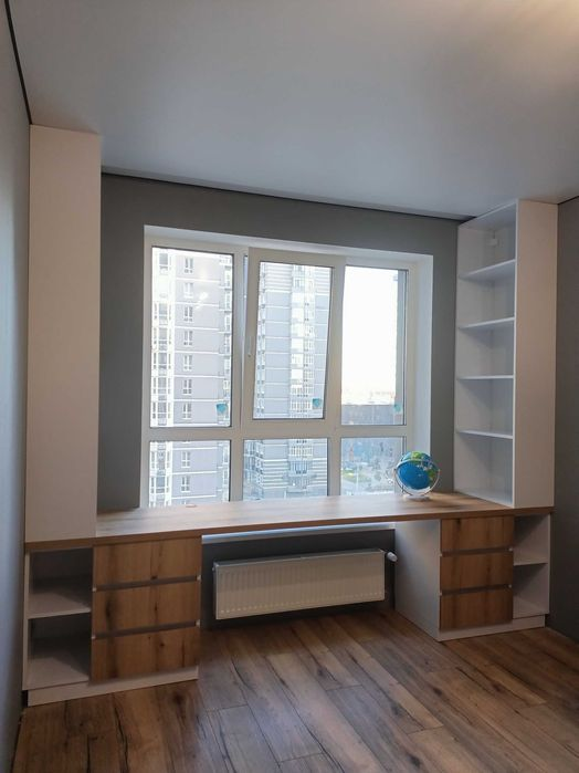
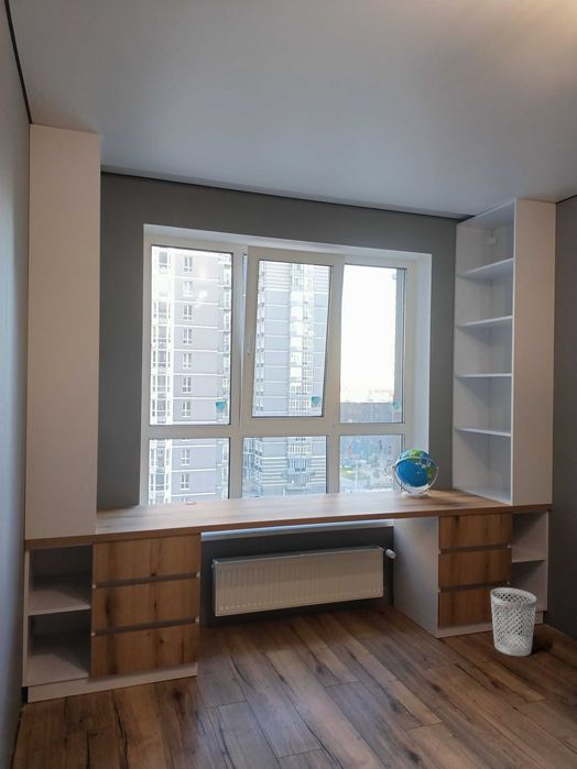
+ wastebasket [490,586,537,657]
